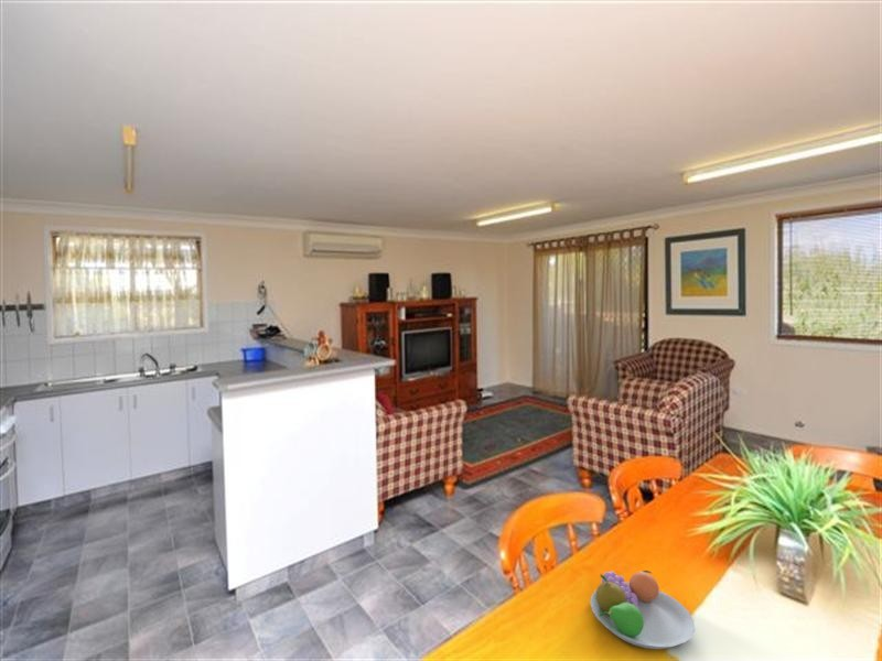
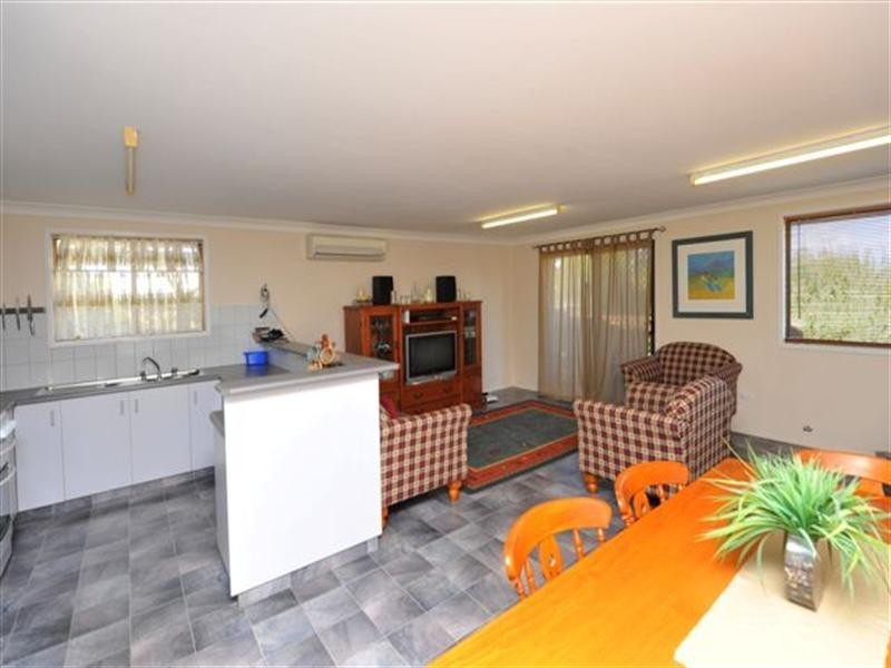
- fruit bowl [589,570,696,650]
